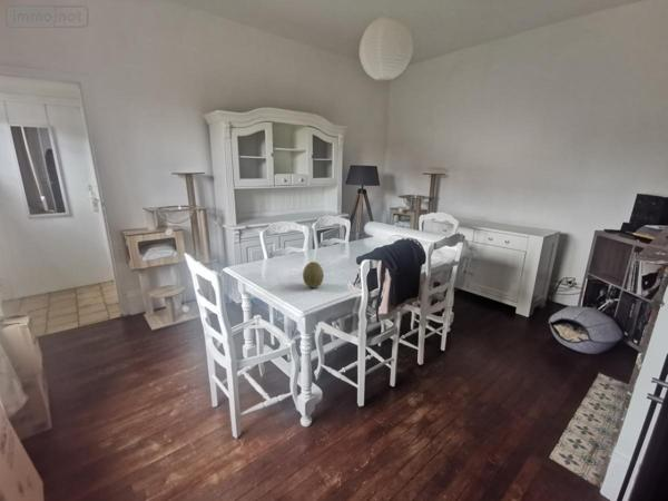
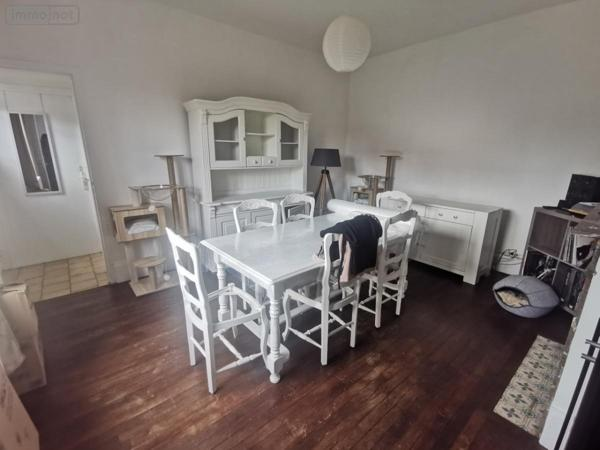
- fruit [302,261,325,289]
